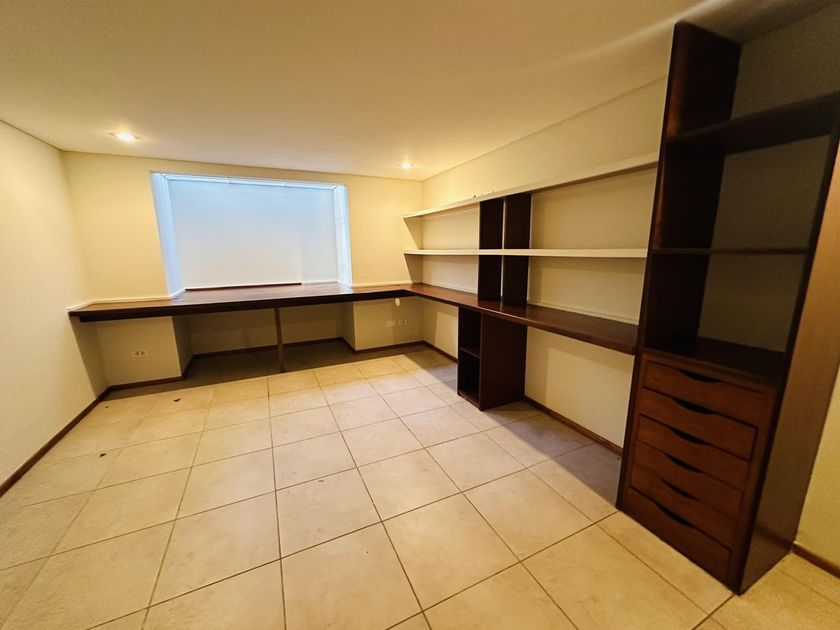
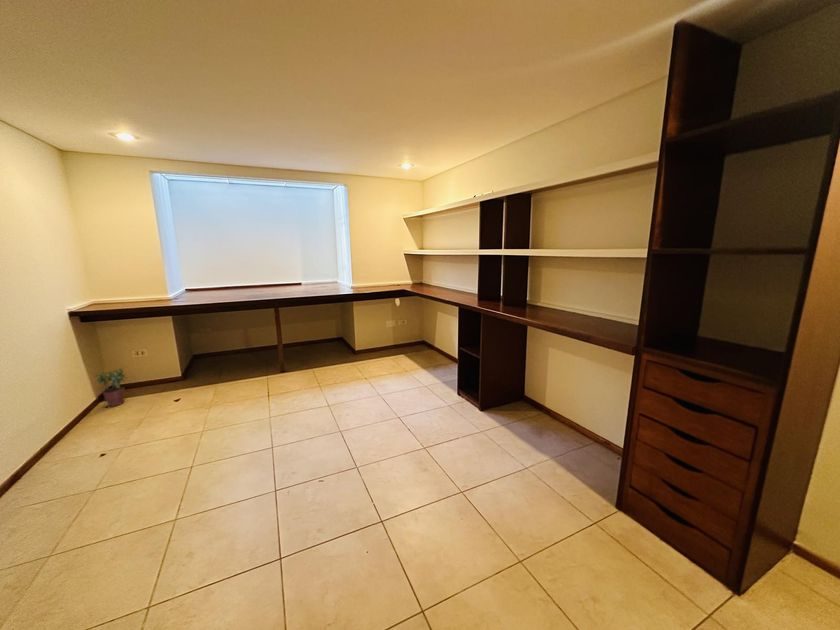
+ potted plant [93,367,128,407]
